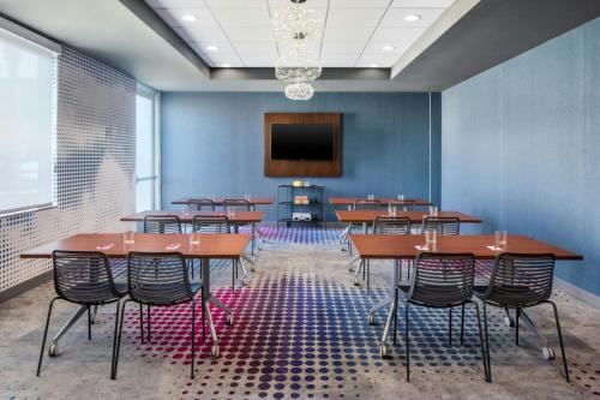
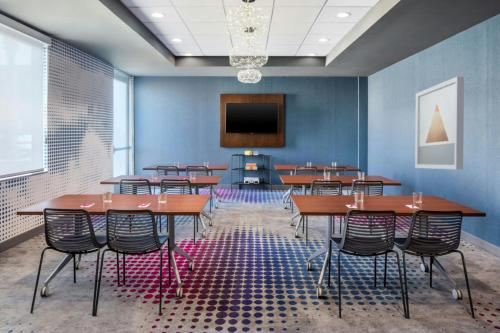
+ wall art [414,76,465,170]
